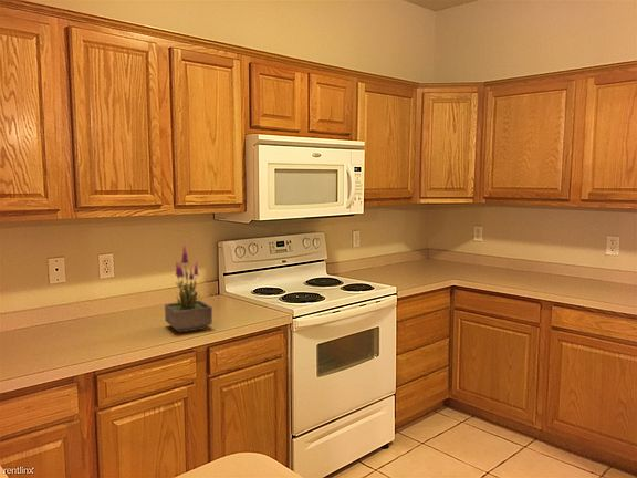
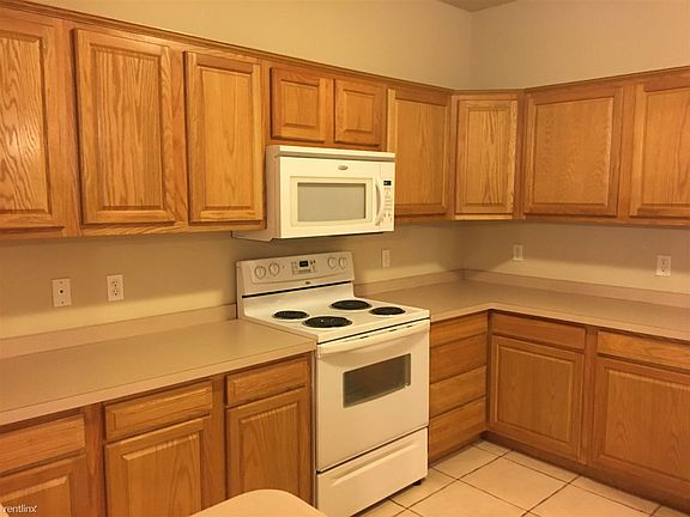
- potted plant [164,242,213,333]
